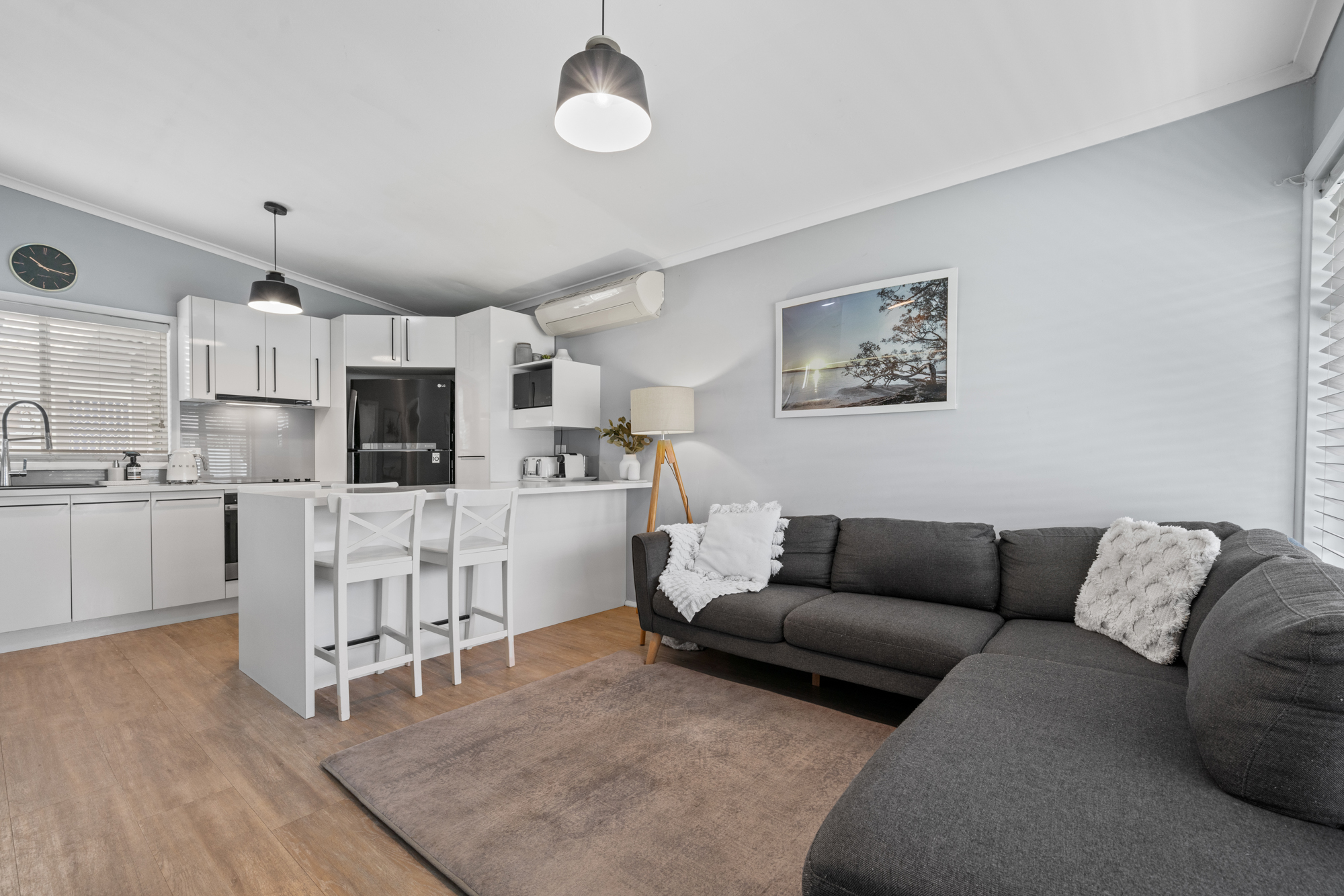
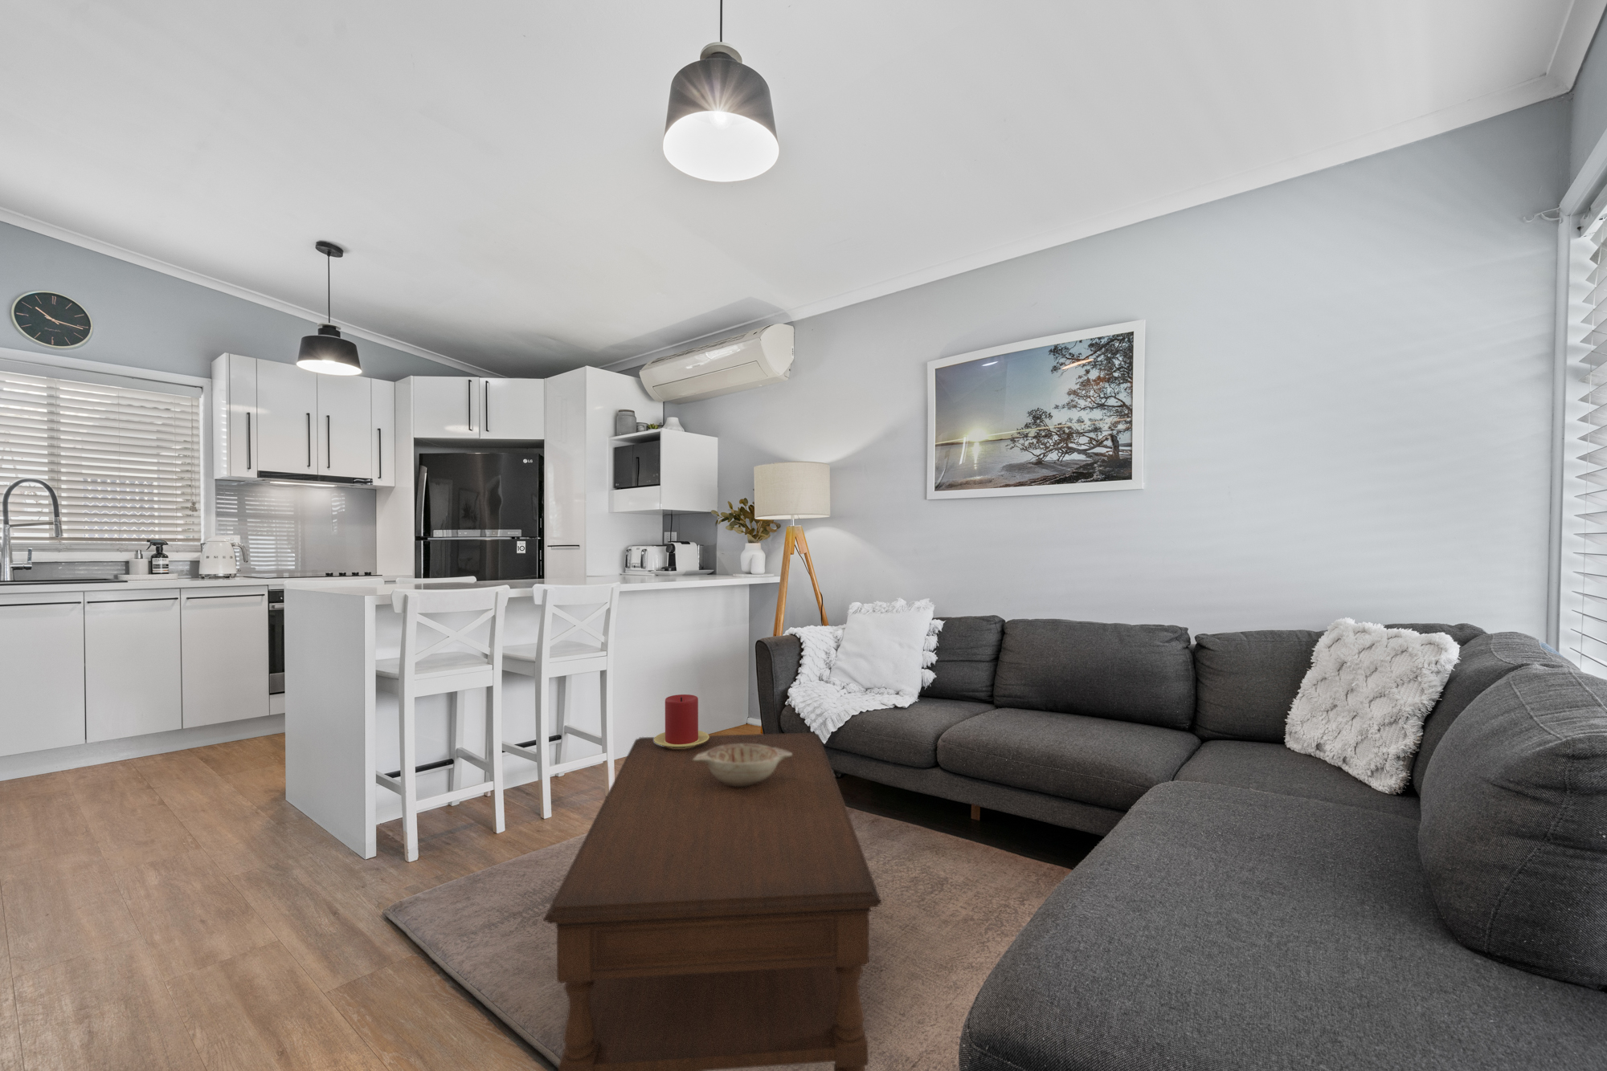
+ candle [654,693,709,748]
+ coffee table [543,733,882,1071]
+ decorative bowl [692,743,793,787]
